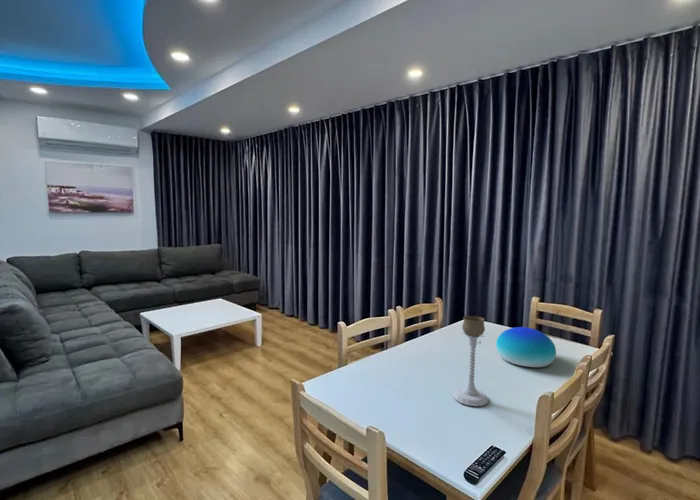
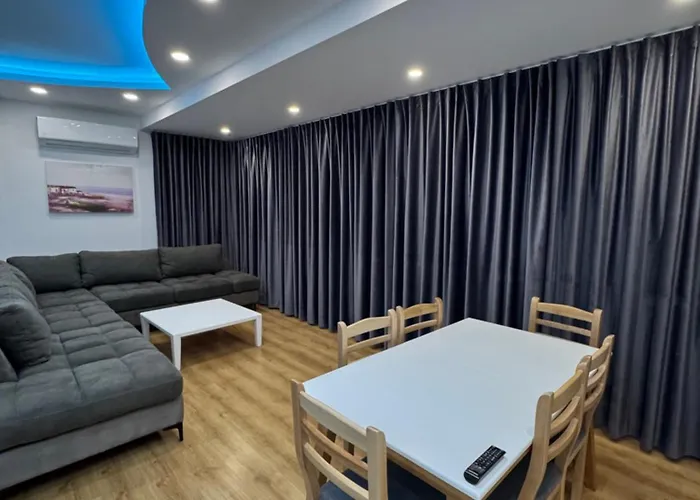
- candle holder [452,315,489,407]
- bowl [495,326,557,368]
